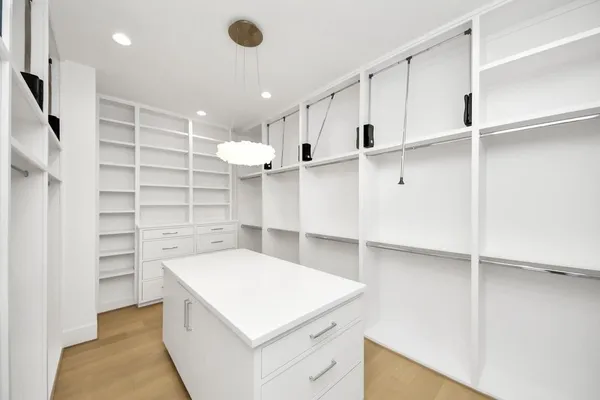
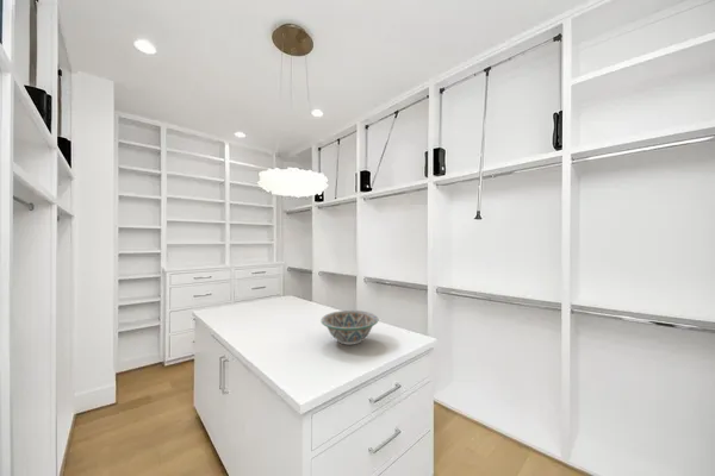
+ decorative bowl [319,309,379,346]
